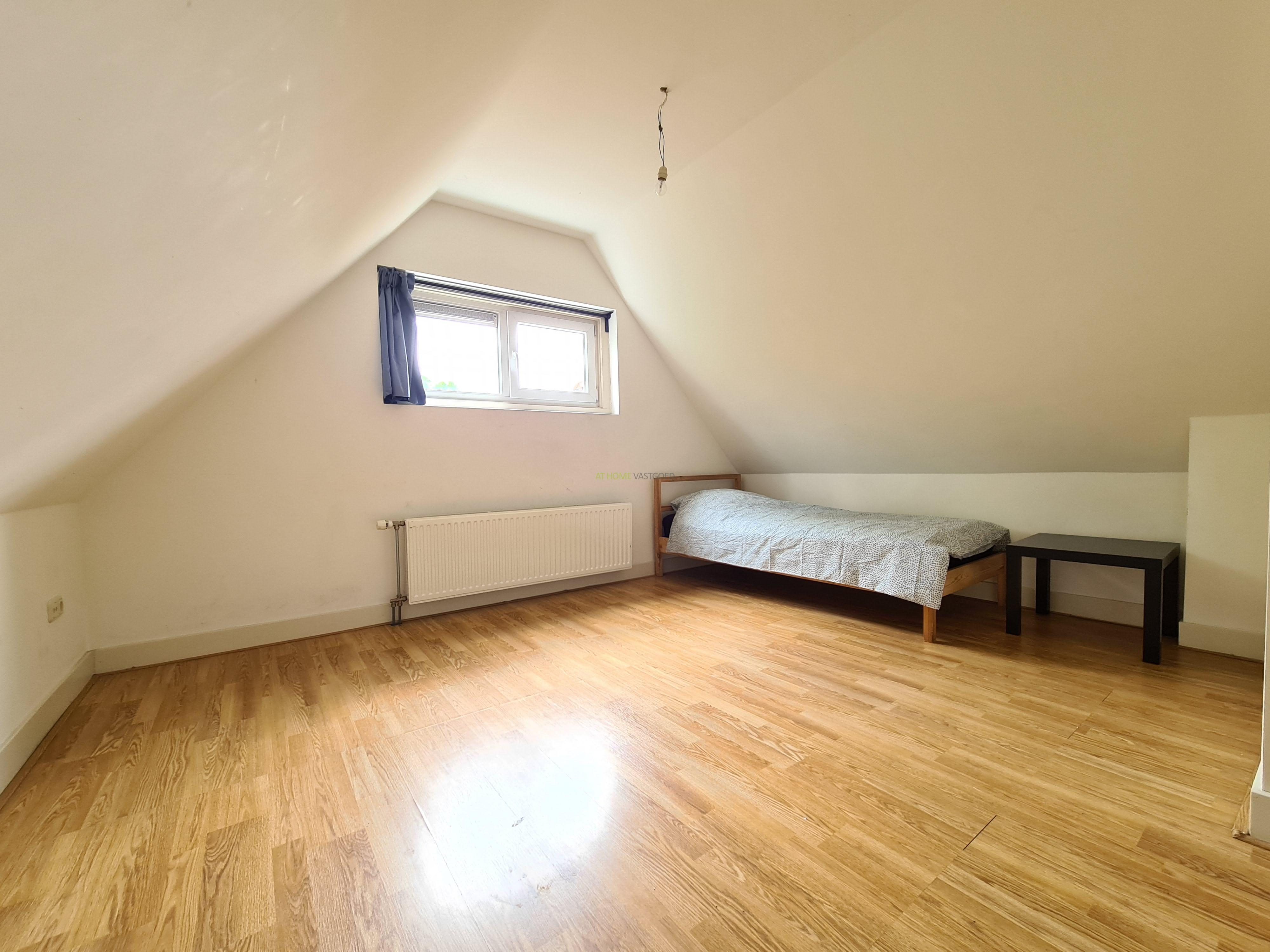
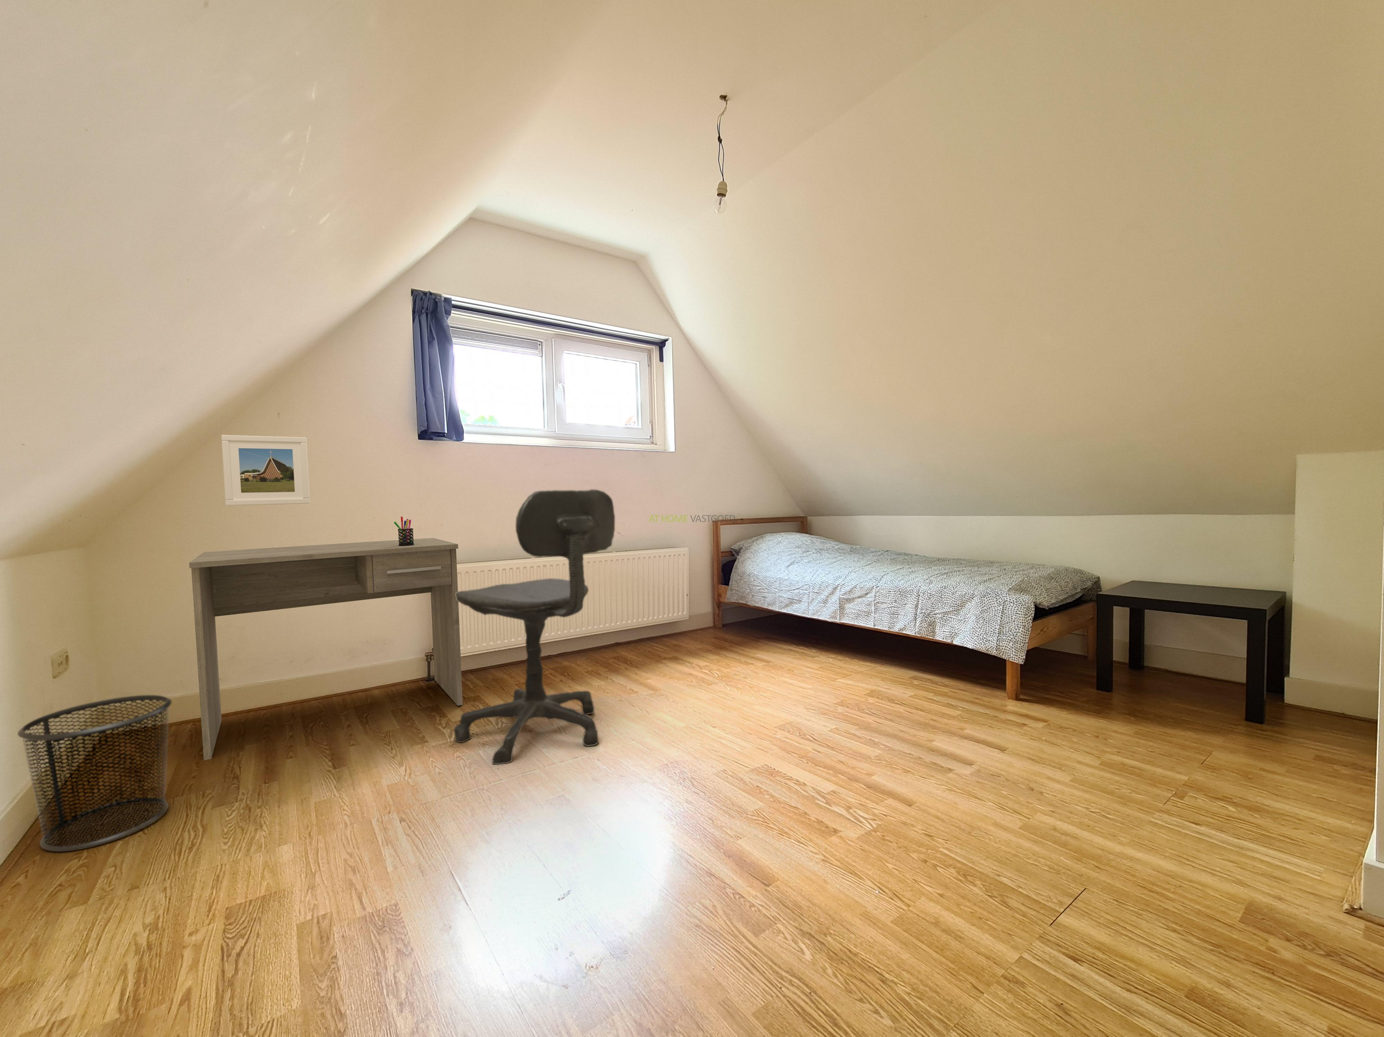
+ waste bin [17,695,172,852]
+ pen holder [393,516,414,546]
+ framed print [221,435,311,507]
+ office chair [453,489,616,765]
+ desk [189,537,463,760]
